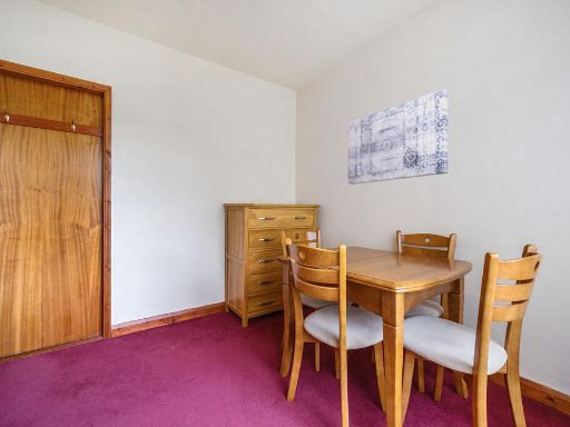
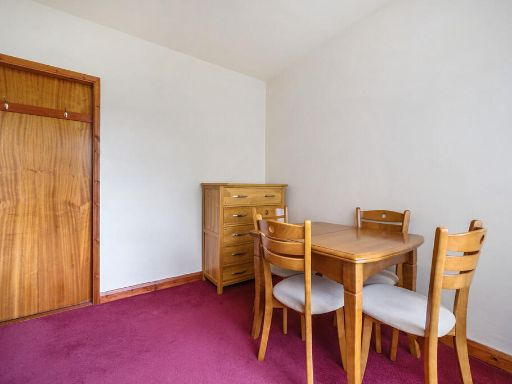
- wall art [347,88,449,186]
